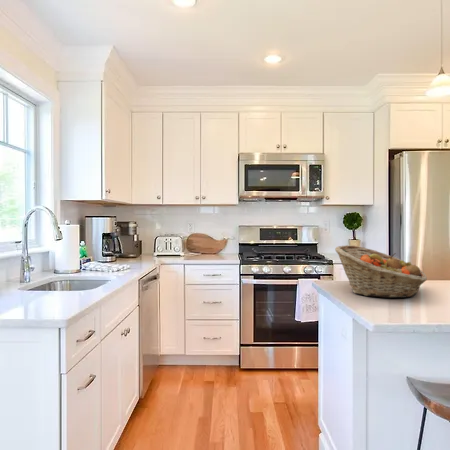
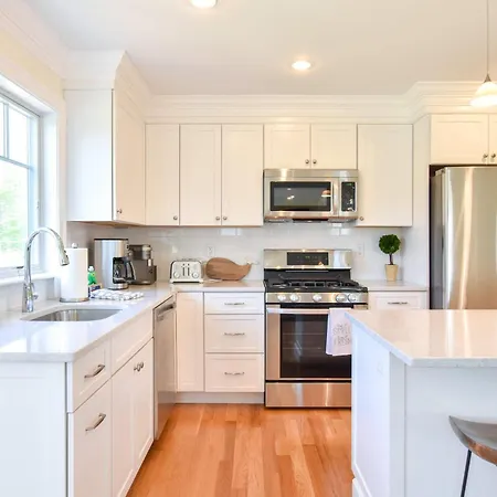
- fruit basket [334,244,428,299]
